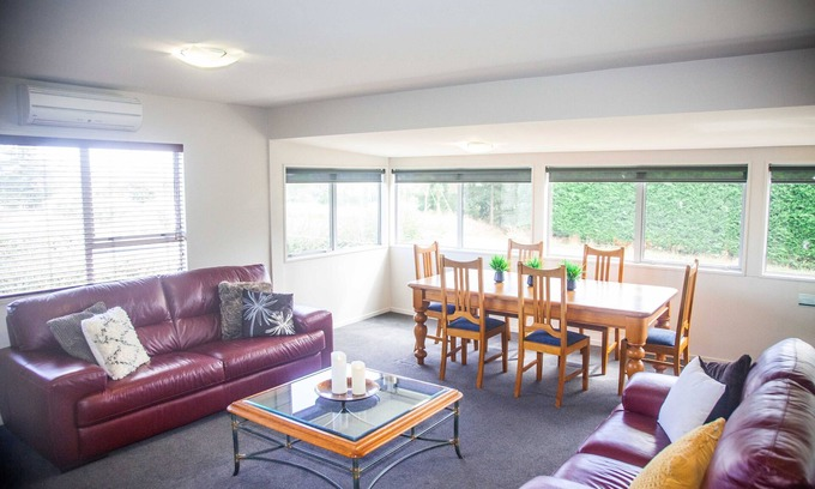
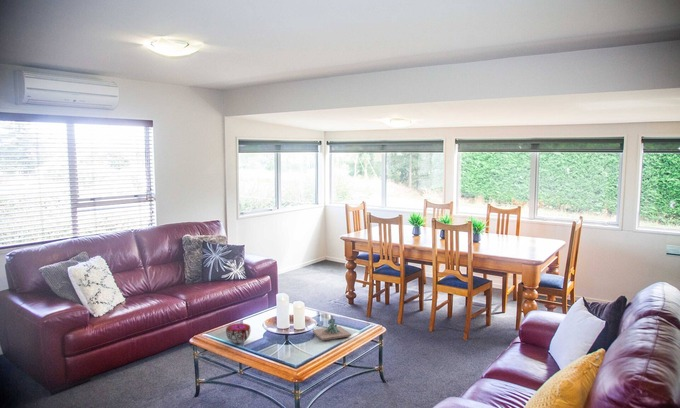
+ architectural model [311,318,352,341]
+ decorative bowl [225,322,252,344]
